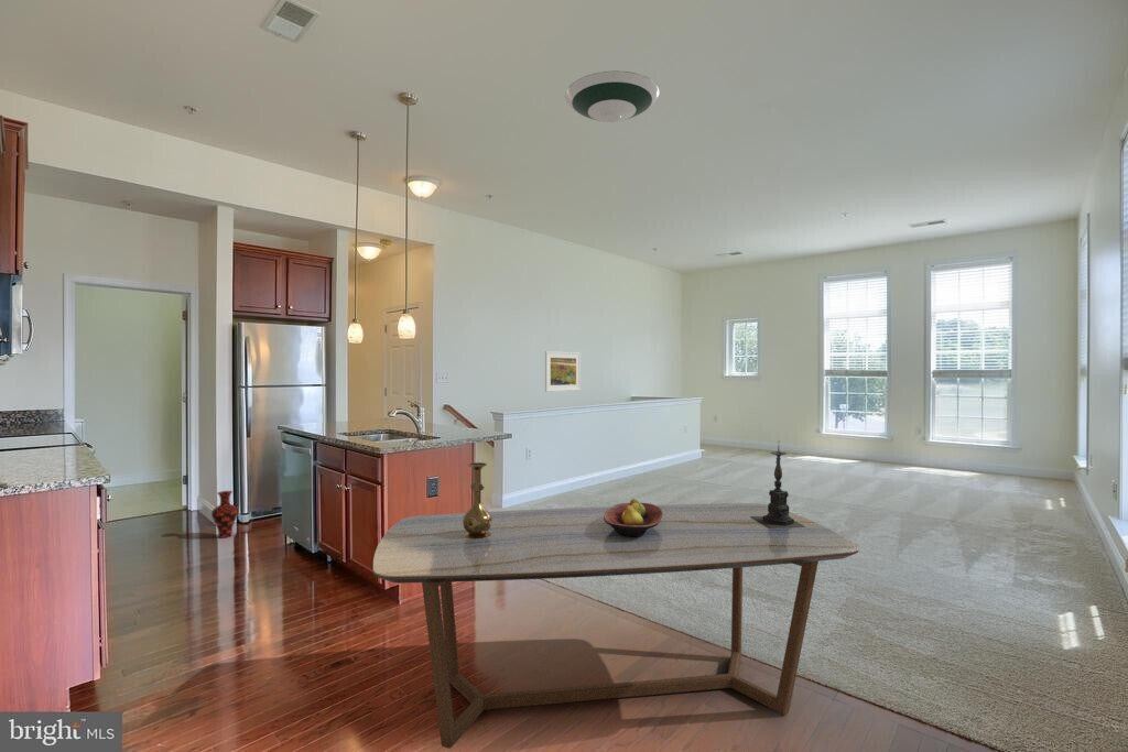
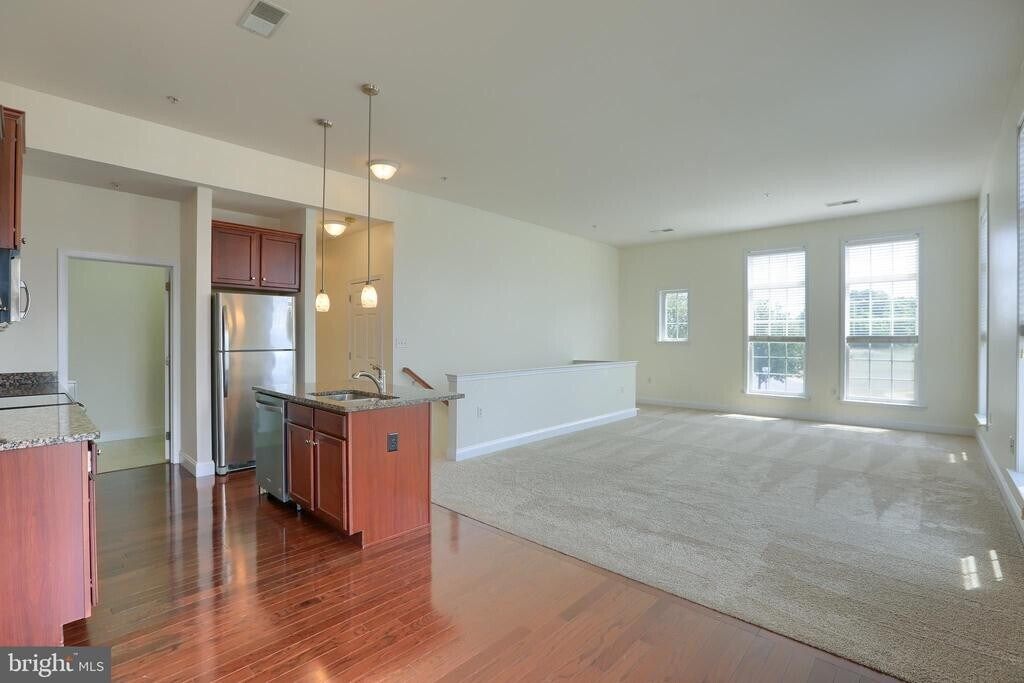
- dining table [372,502,859,750]
- vase [463,461,492,538]
- candle holder [750,439,806,528]
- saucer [564,69,661,123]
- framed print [544,350,582,393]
- fruit bowl [604,498,663,537]
- vase [210,490,239,540]
